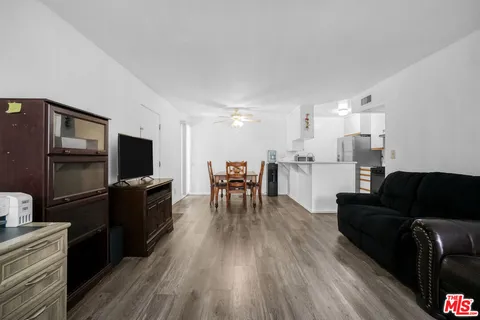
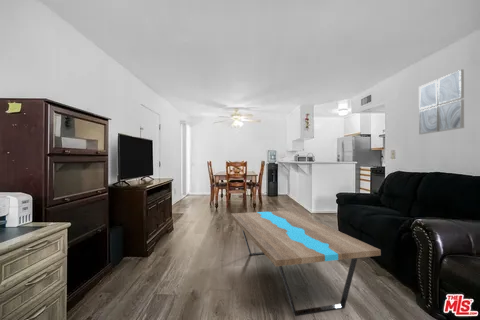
+ wall art [418,68,465,135]
+ coffee table [230,209,382,317]
